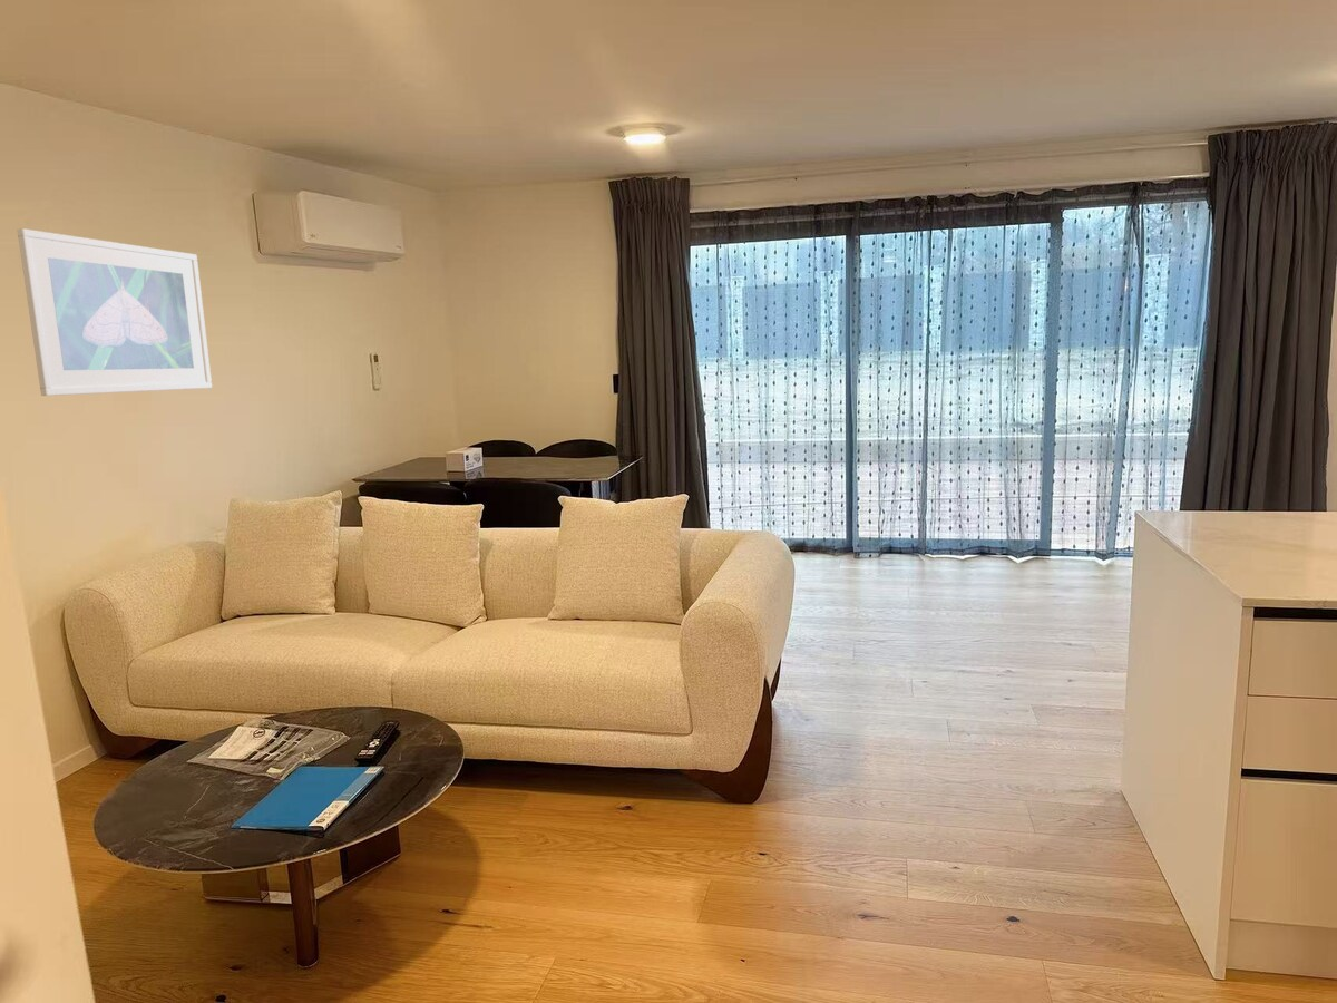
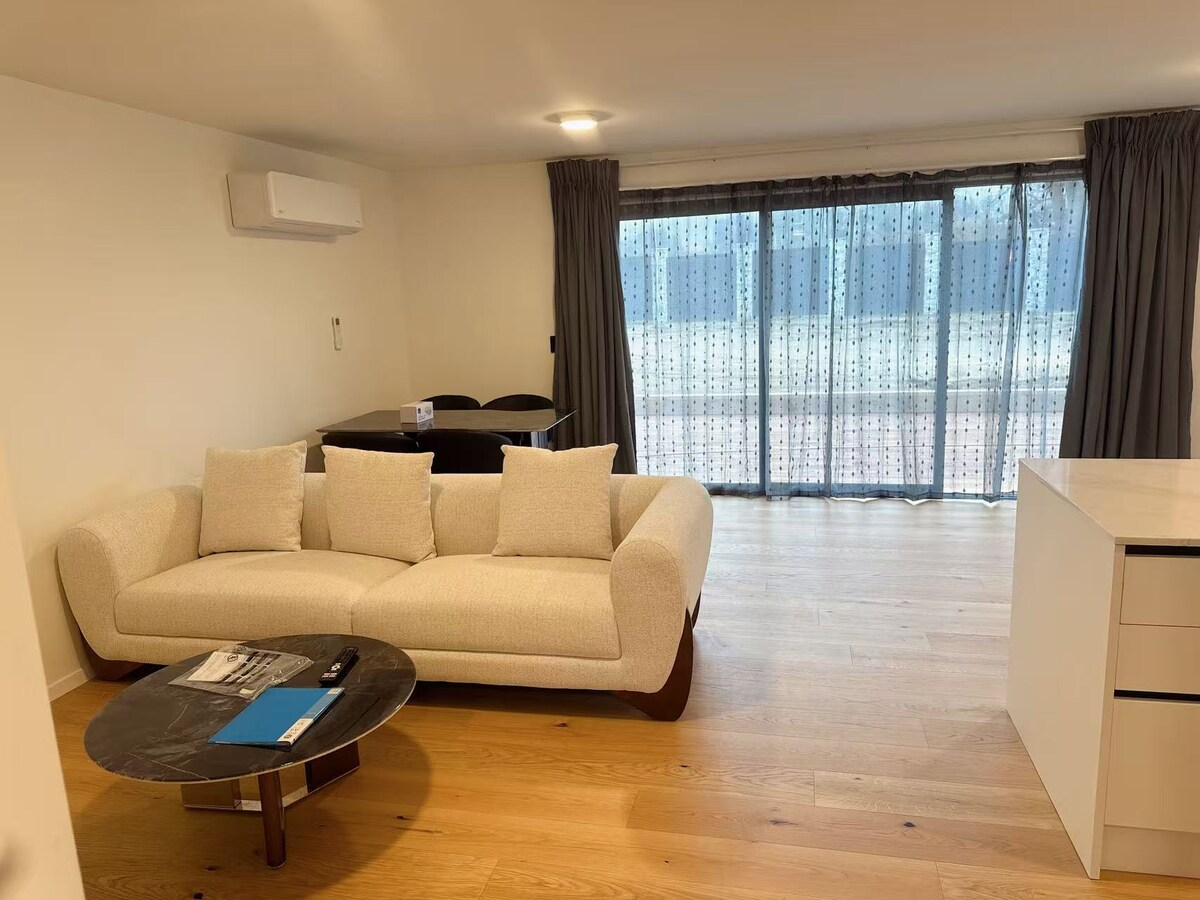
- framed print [17,227,213,397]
